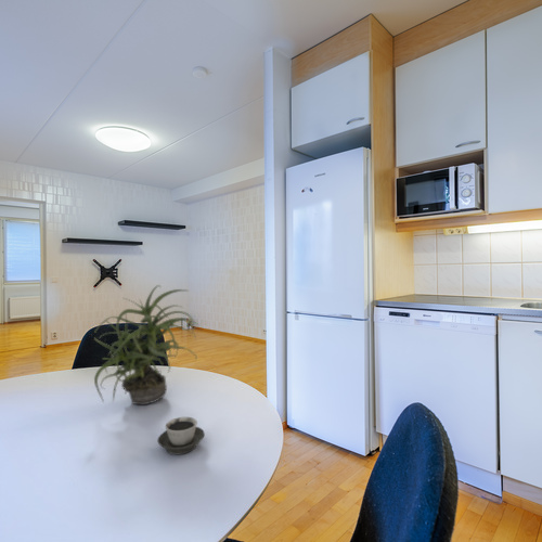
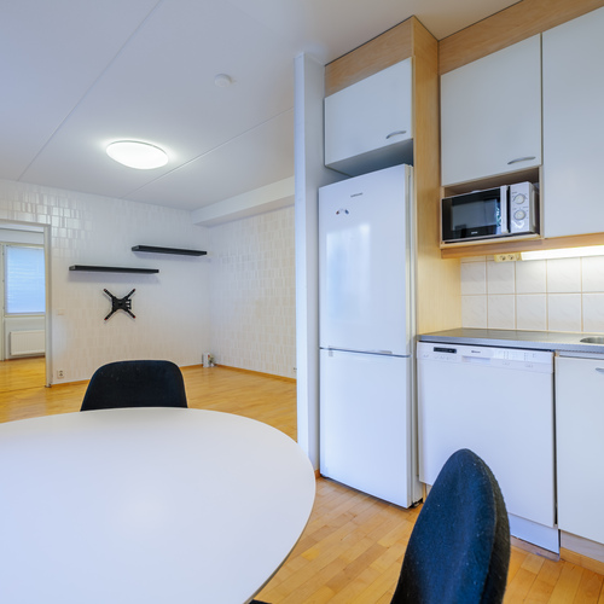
- cup [156,416,206,455]
- potted plant [93,284,201,405]
